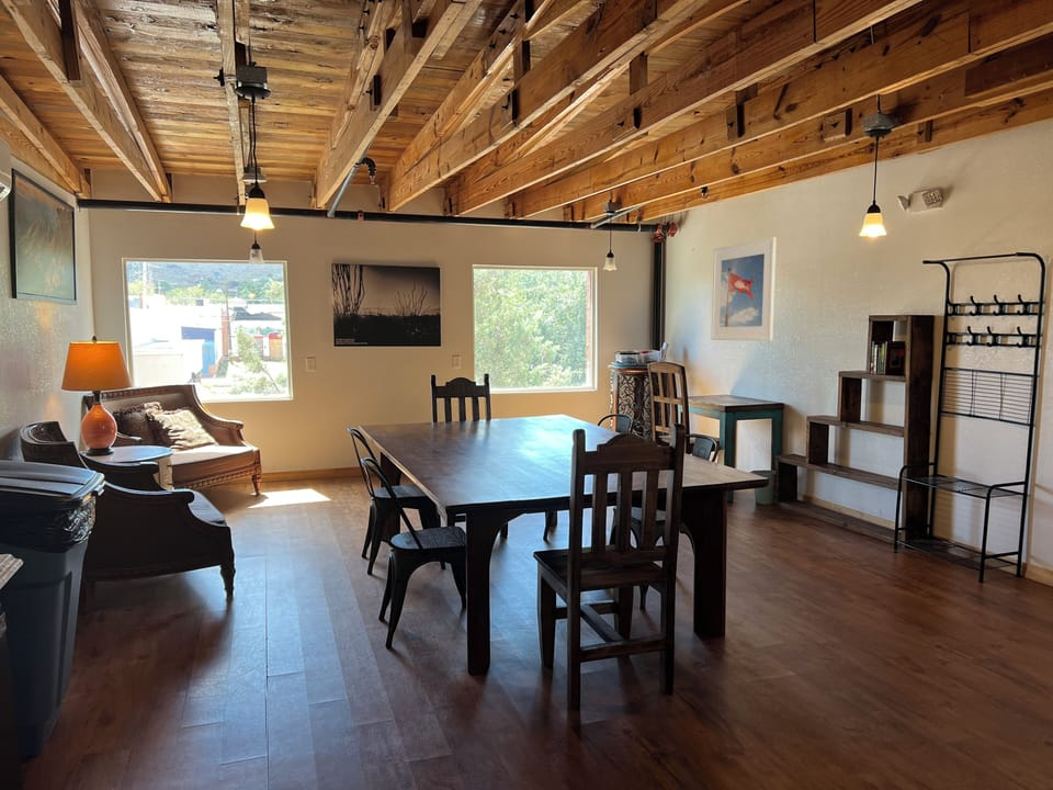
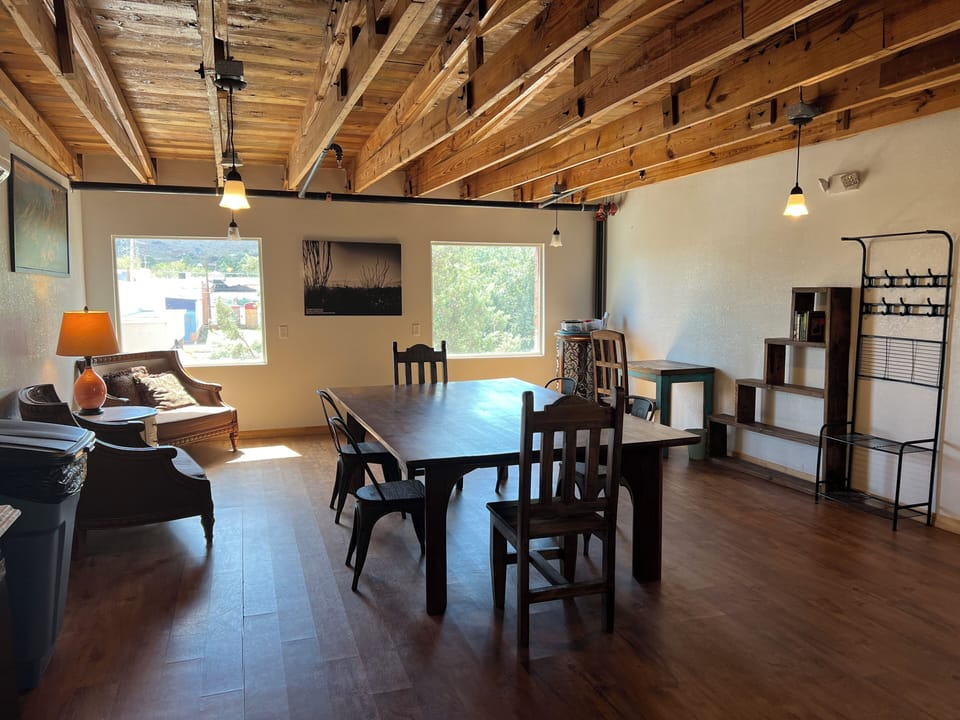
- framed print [710,236,778,342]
